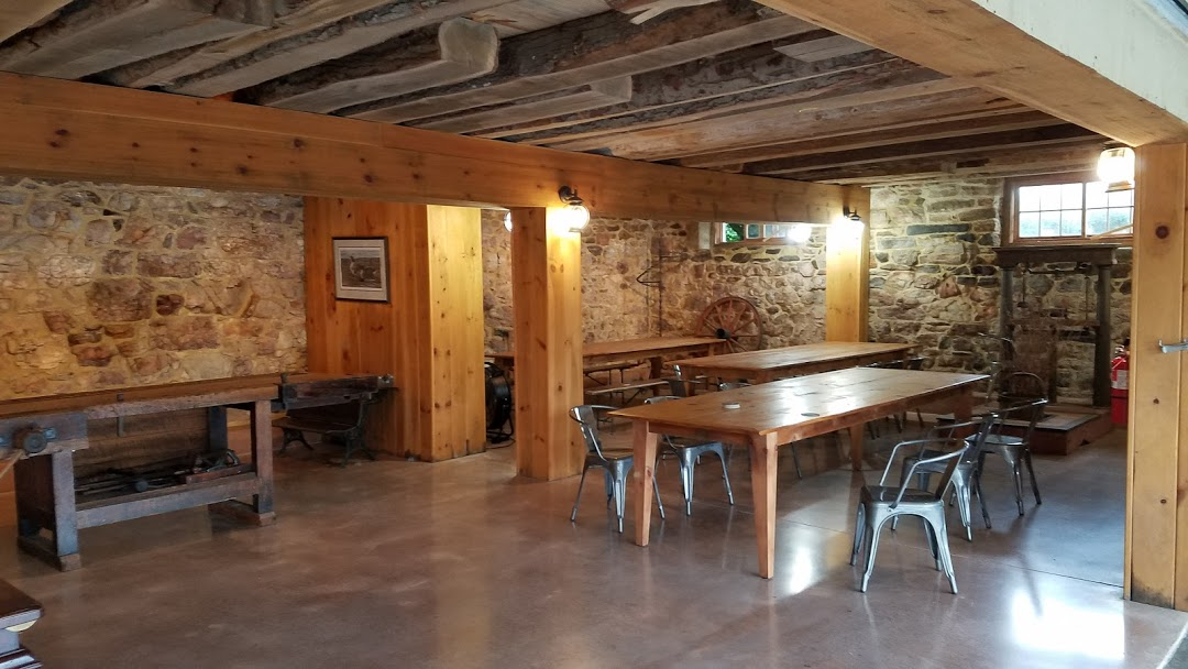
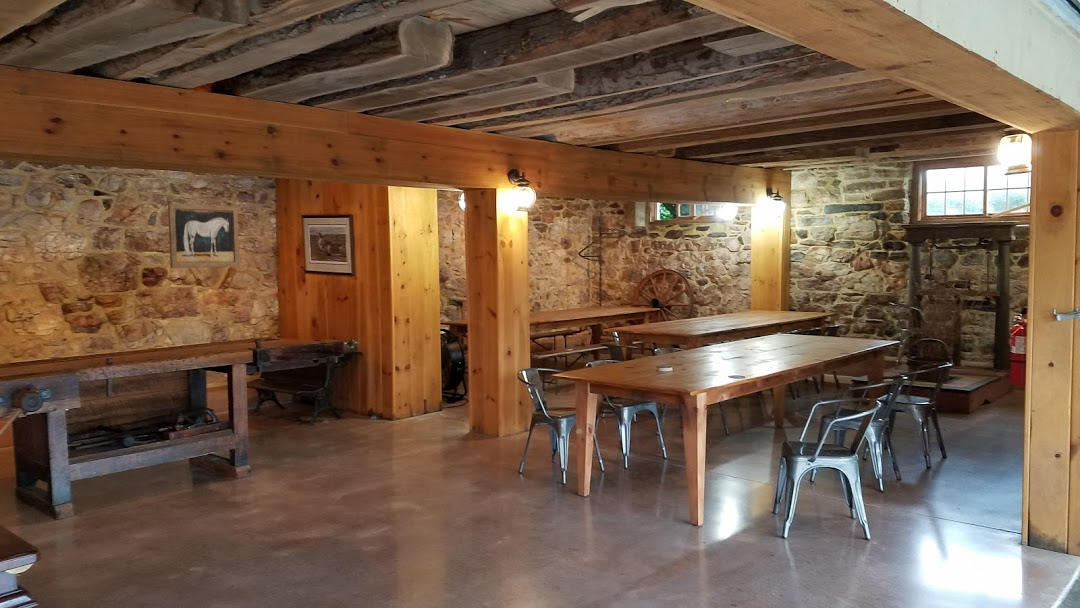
+ wall art [167,202,241,269]
